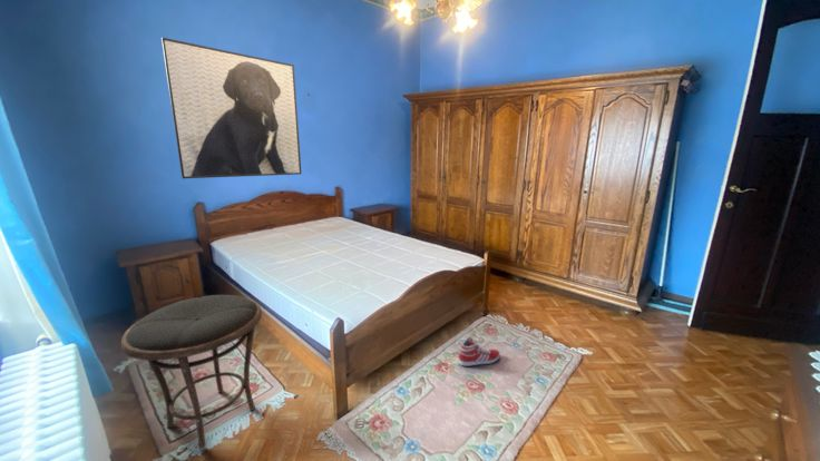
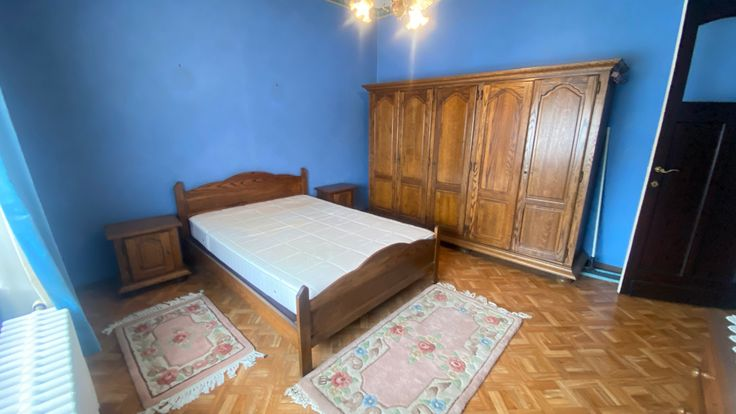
- sneaker [457,336,501,367]
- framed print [160,37,303,179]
- side table [120,294,263,450]
